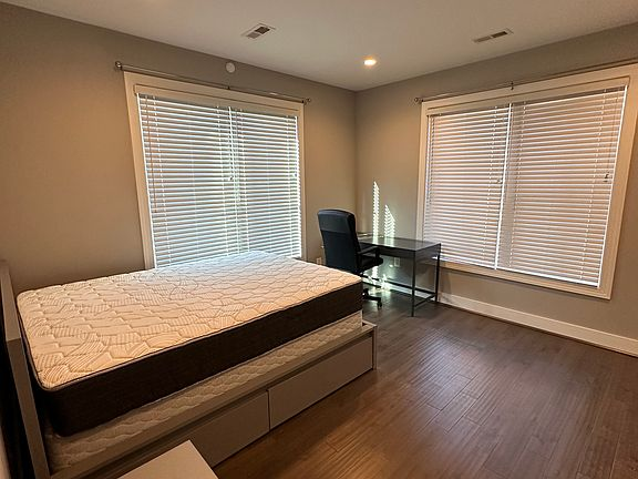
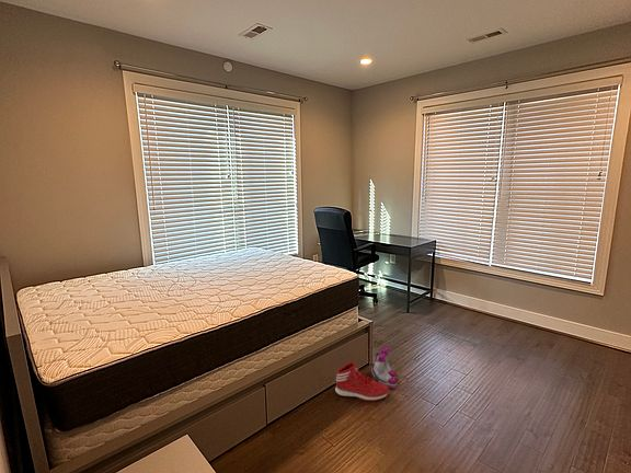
+ boots [370,346,399,389]
+ sneaker [334,360,390,402]
